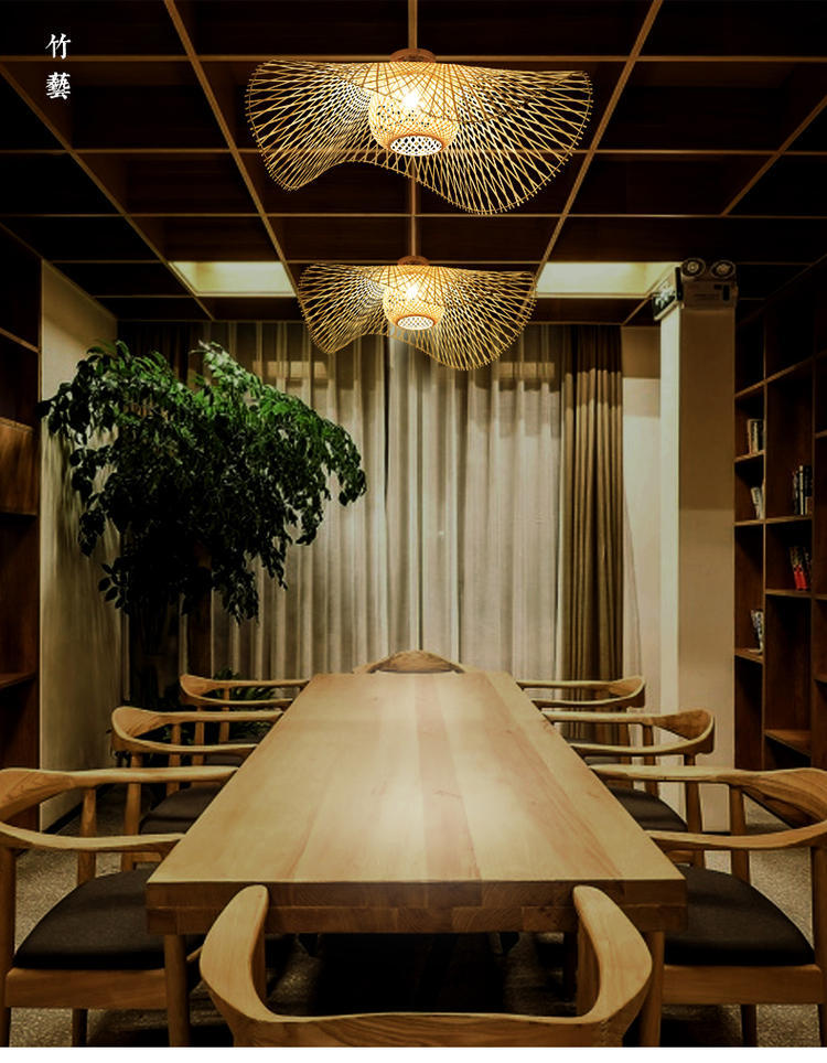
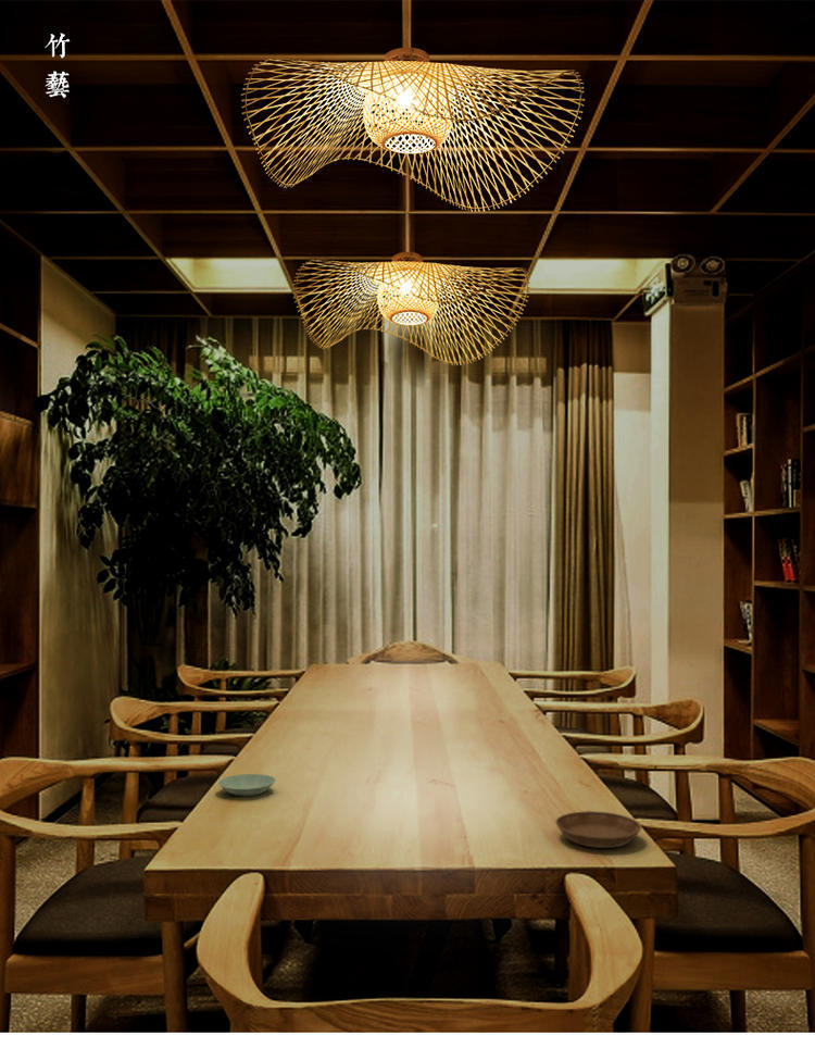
+ saucer [217,773,277,797]
+ saucer [554,810,642,849]
